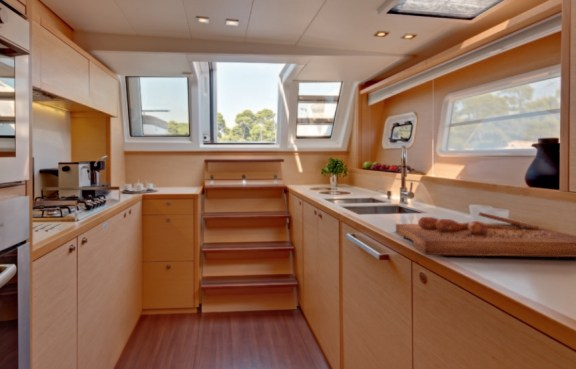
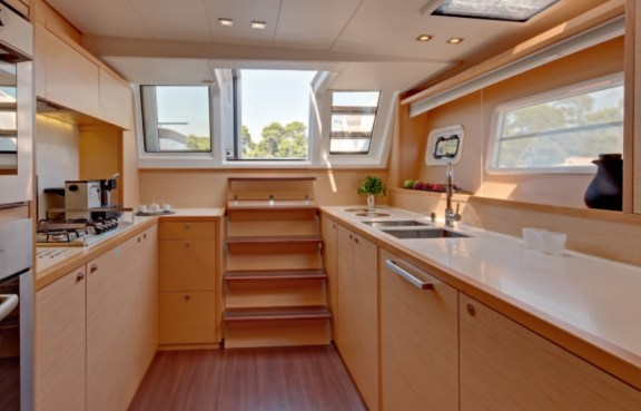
- cutting board [395,211,576,258]
